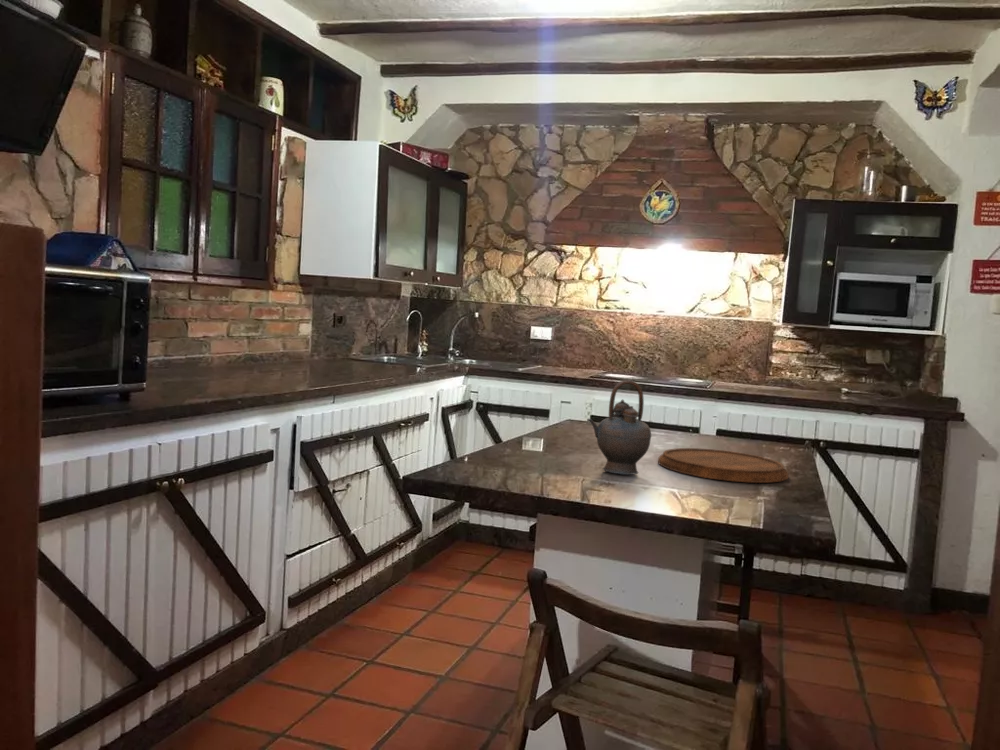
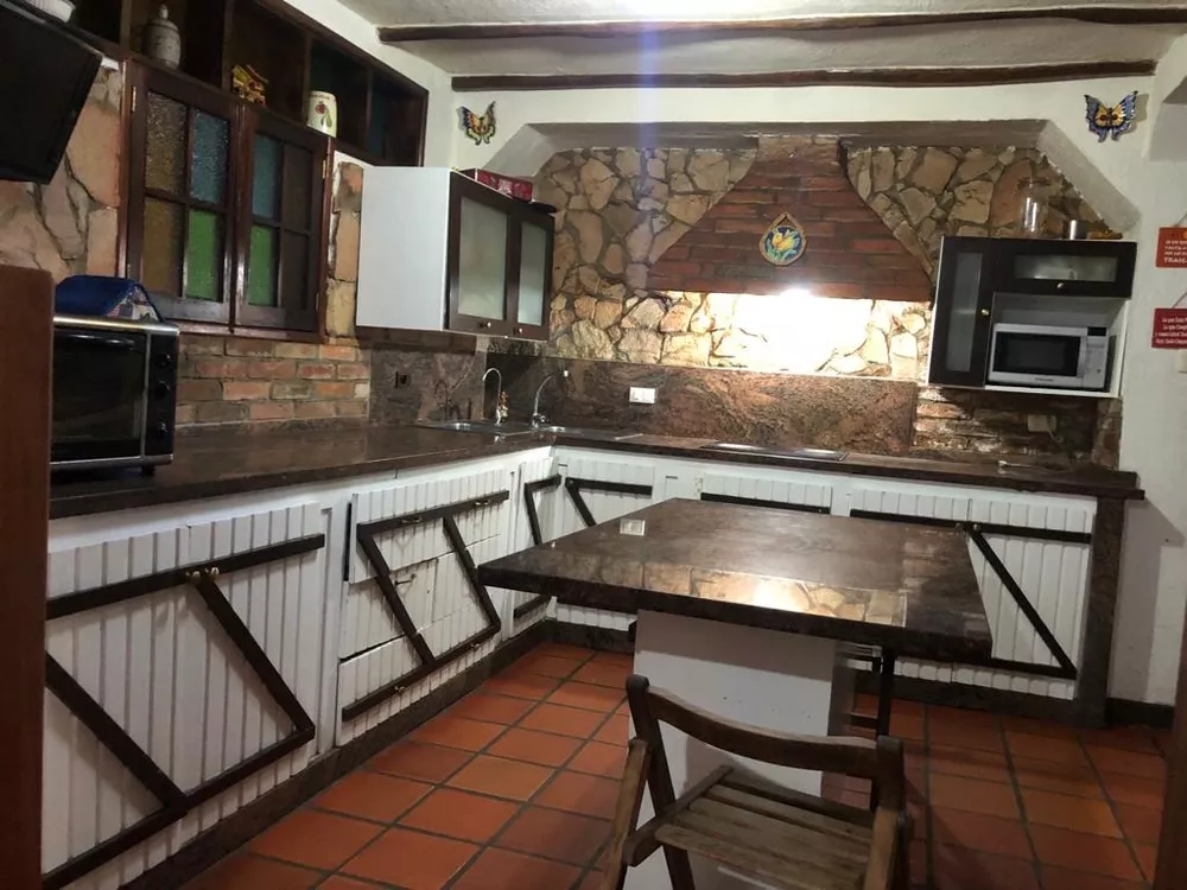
- cutting board [657,447,789,484]
- teapot [586,379,652,476]
